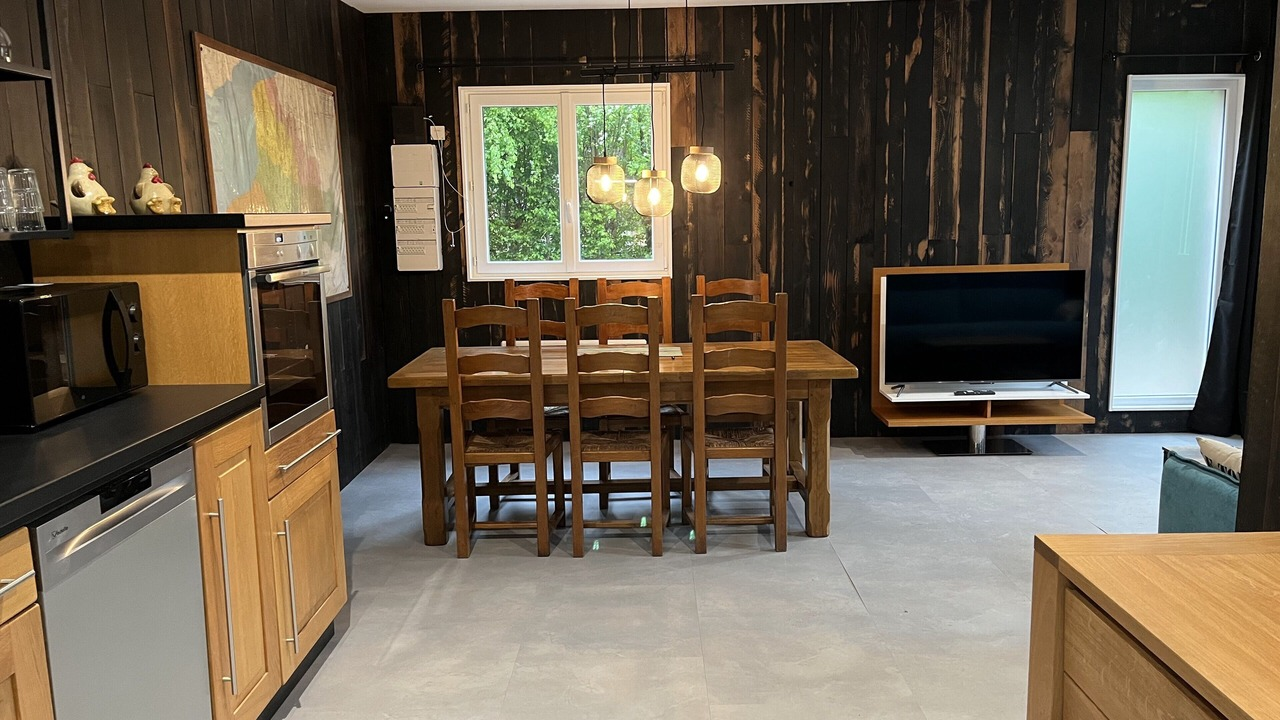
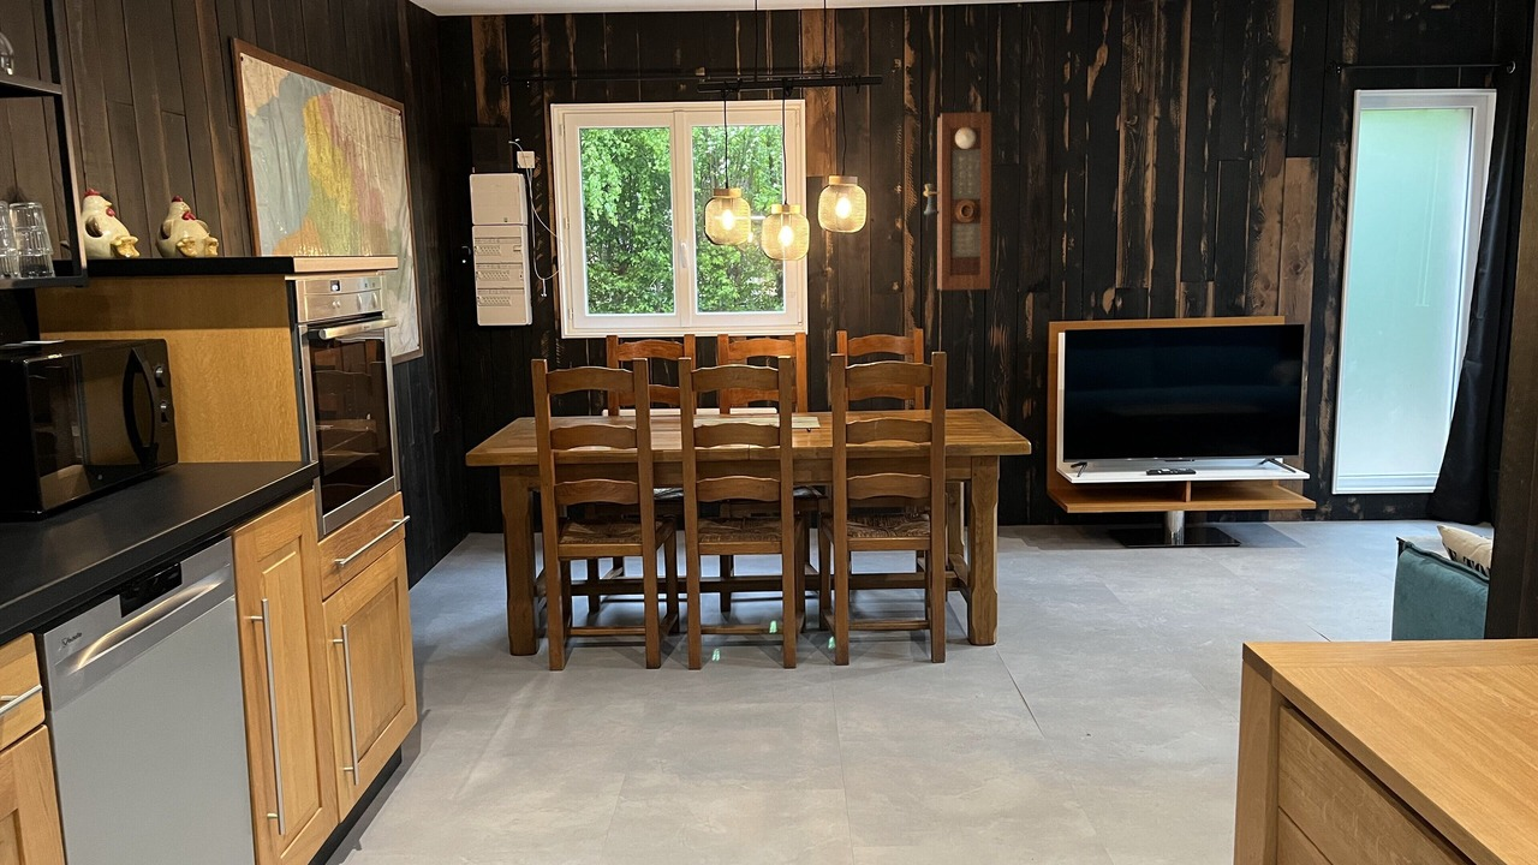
+ pendulum clock [923,111,992,292]
